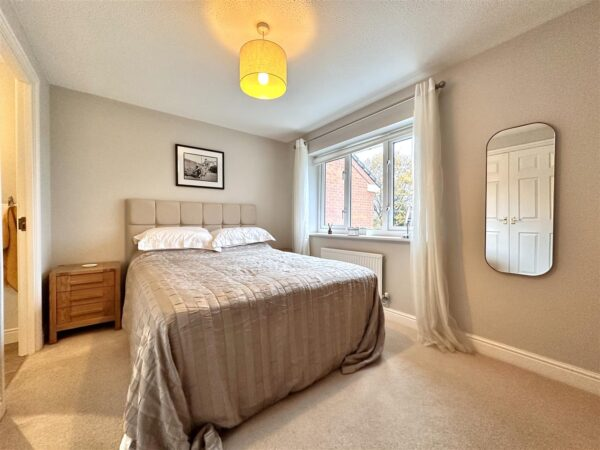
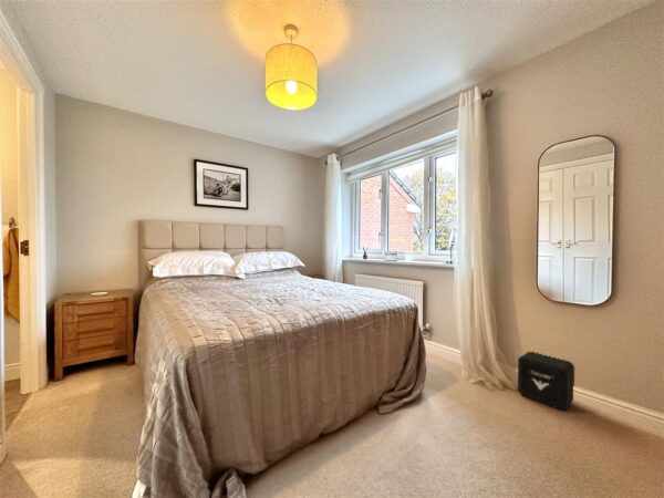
+ air purifier [517,351,575,412]
